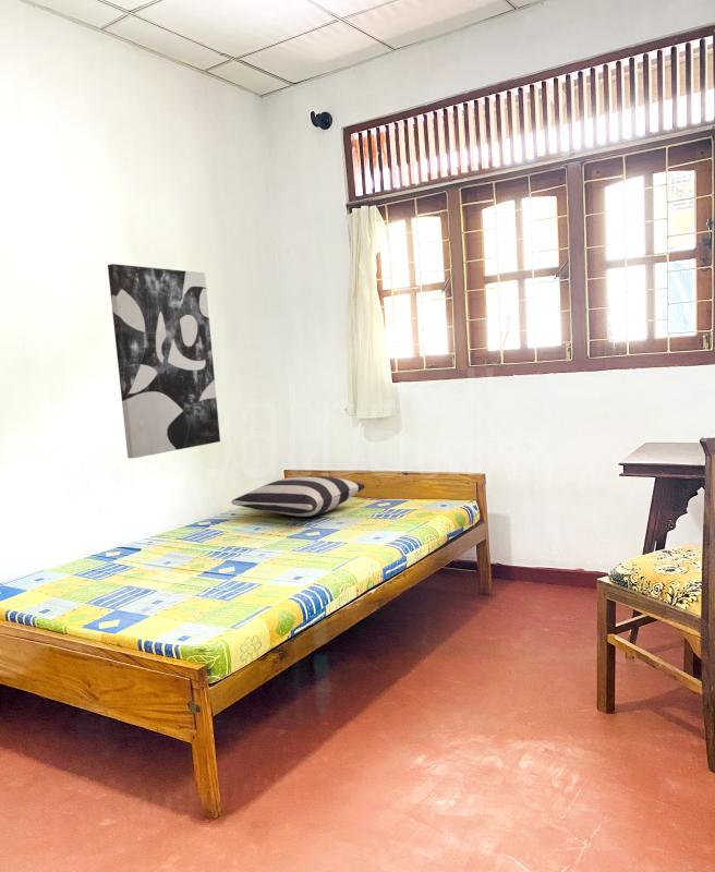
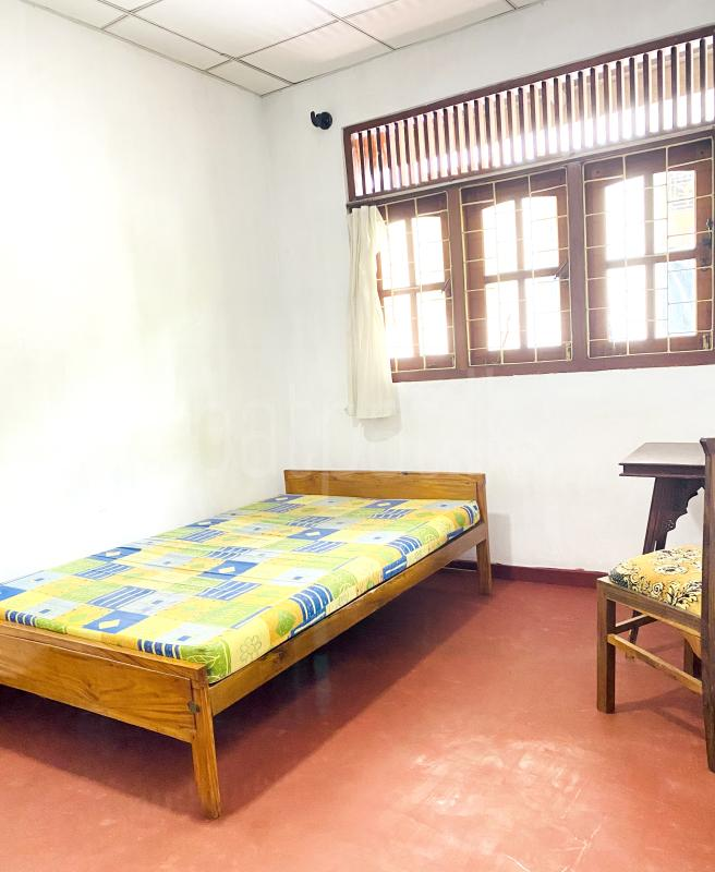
- pillow [230,475,366,518]
- wall art [107,263,221,459]
